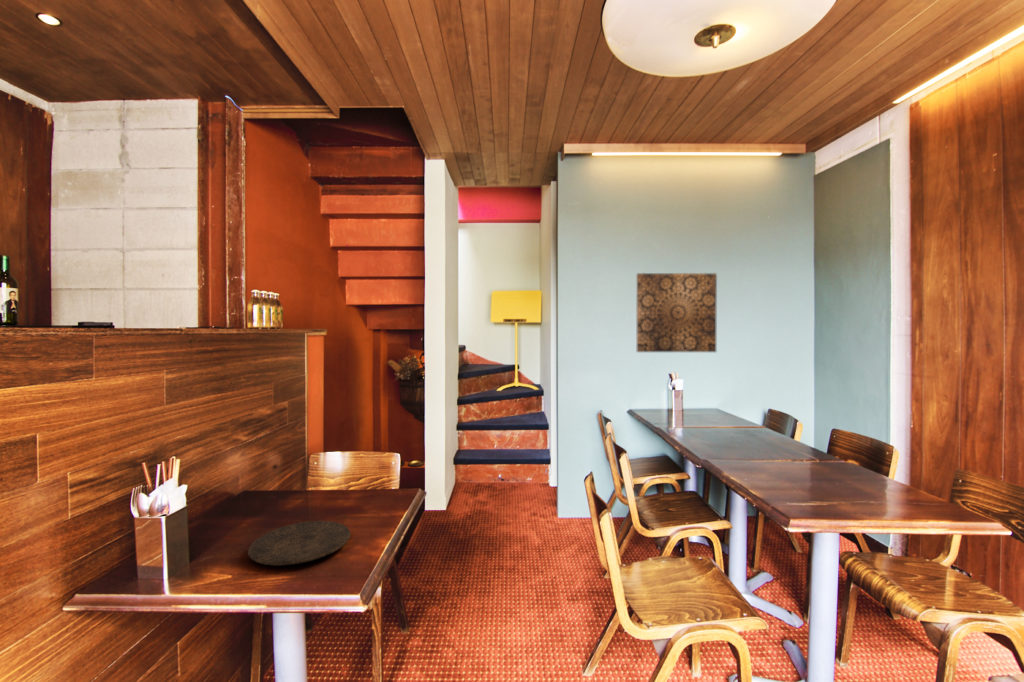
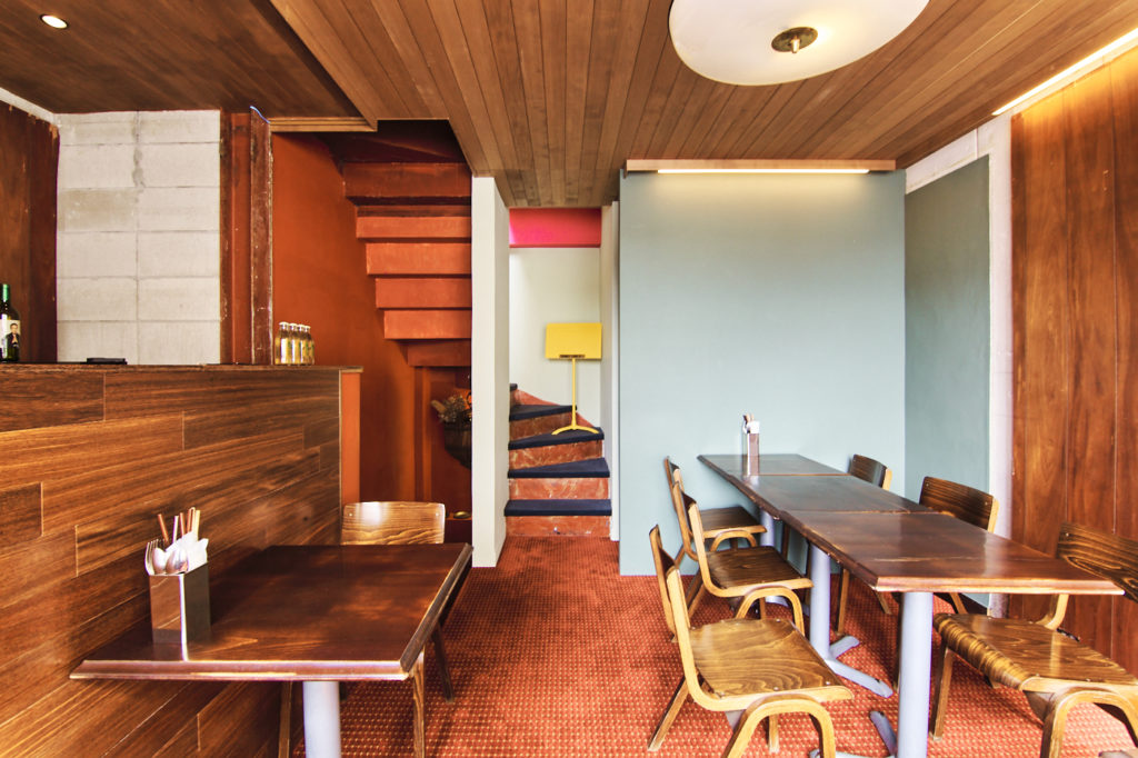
- wall art [636,272,718,353]
- plate [247,520,352,566]
